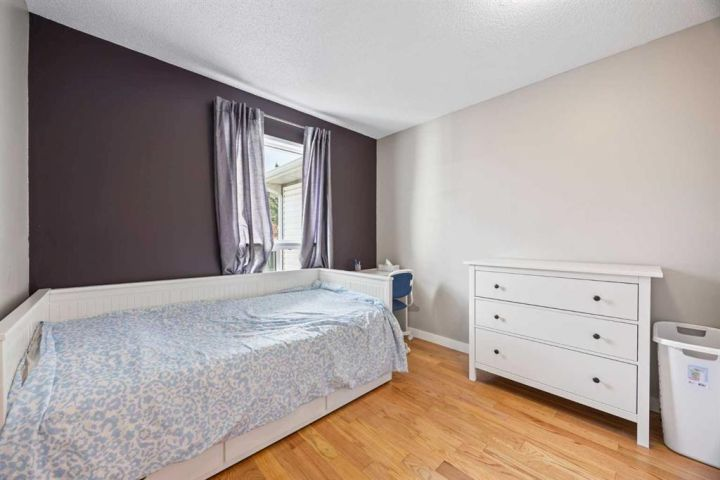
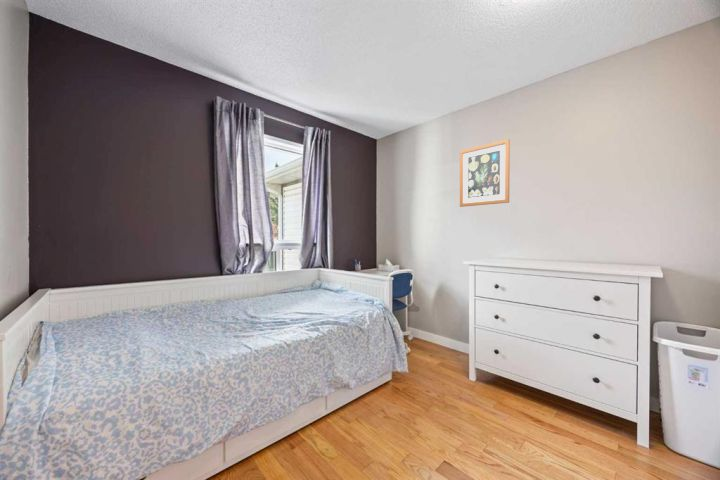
+ wall art [459,138,511,208]
